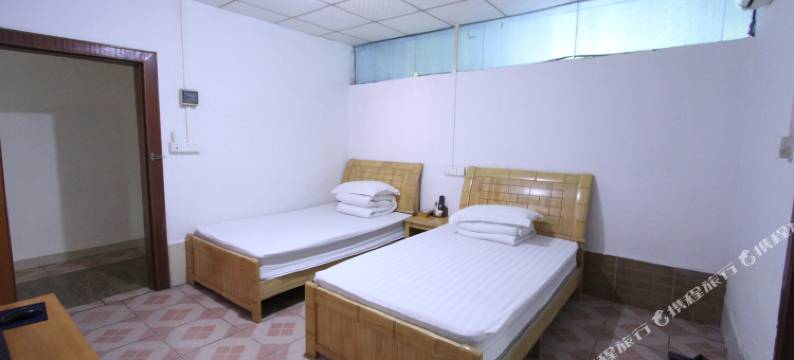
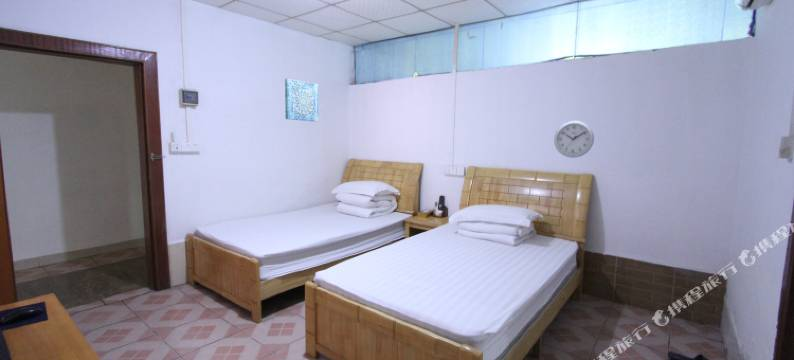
+ wall art [284,78,319,123]
+ wall clock [553,120,595,159]
